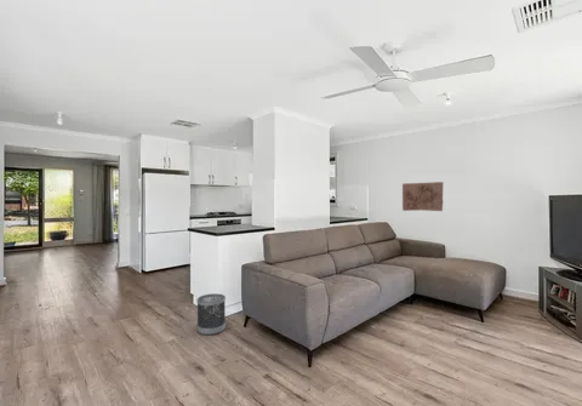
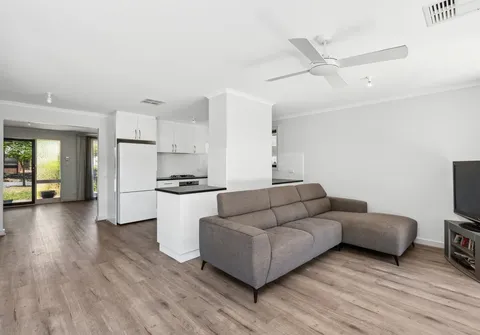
- relief panel [401,181,445,212]
- wastebasket [195,292,227,336]
